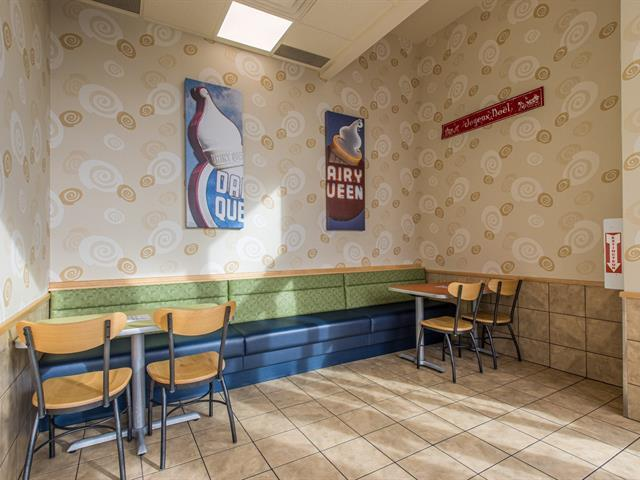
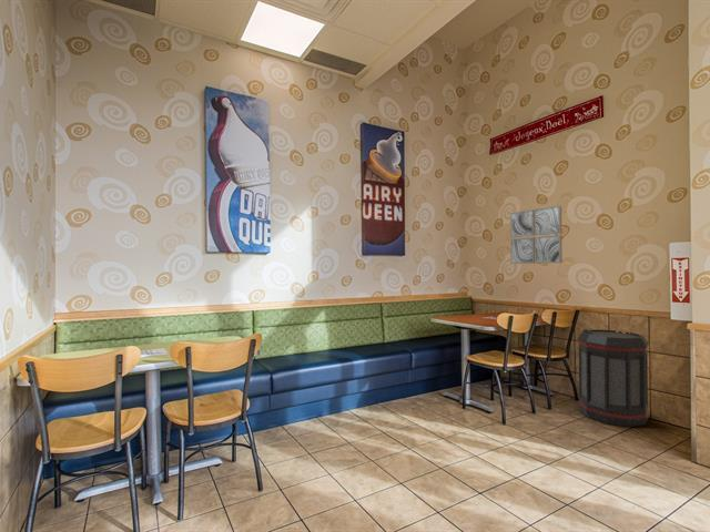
+ trash can [577,328,650,428]
+ wall art [509,204,564,265]
